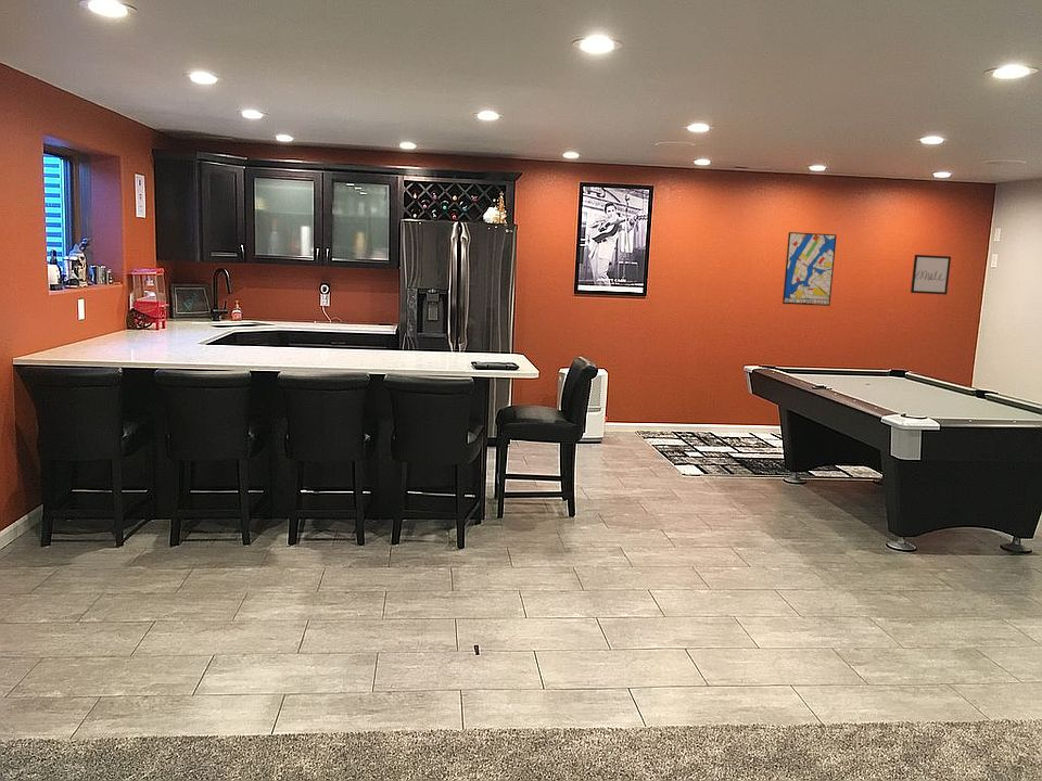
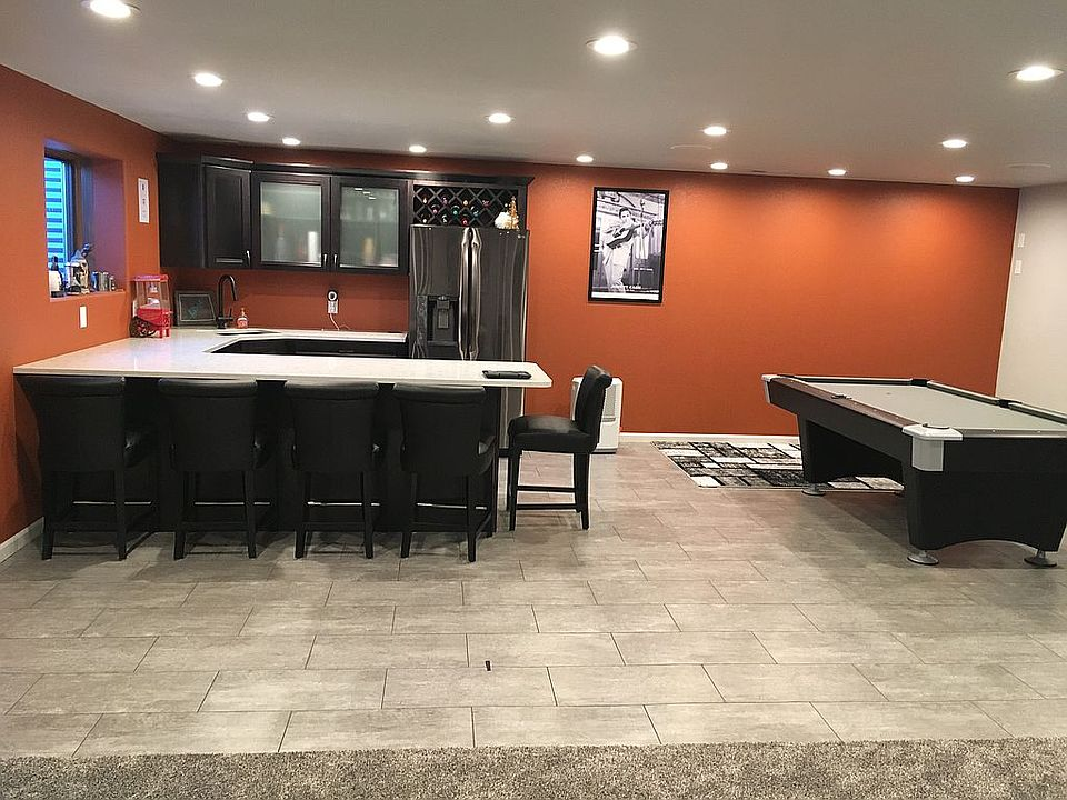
- wall art [782,231,838,307]
- wall art [910,254,952,295]
